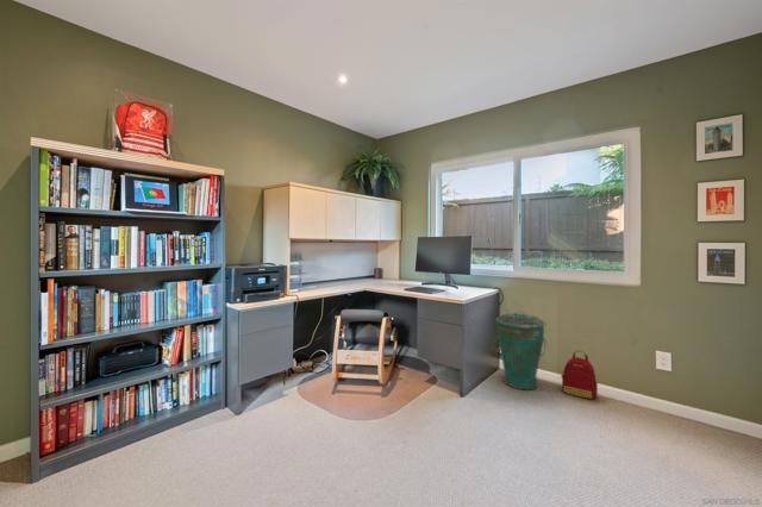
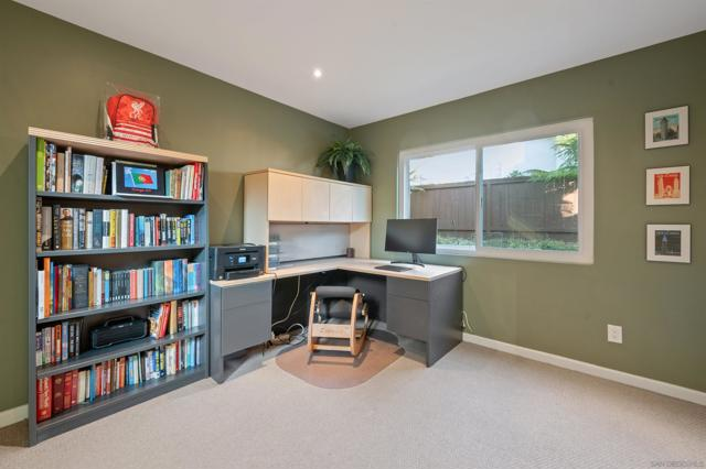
- trash can [495,311,546,390]
- backpack [560,350,599,400]
